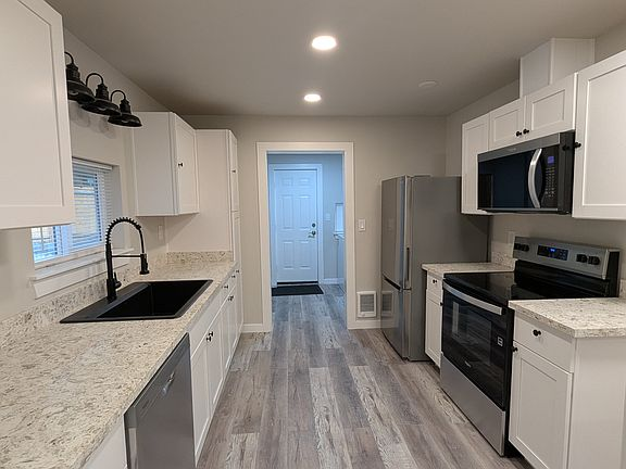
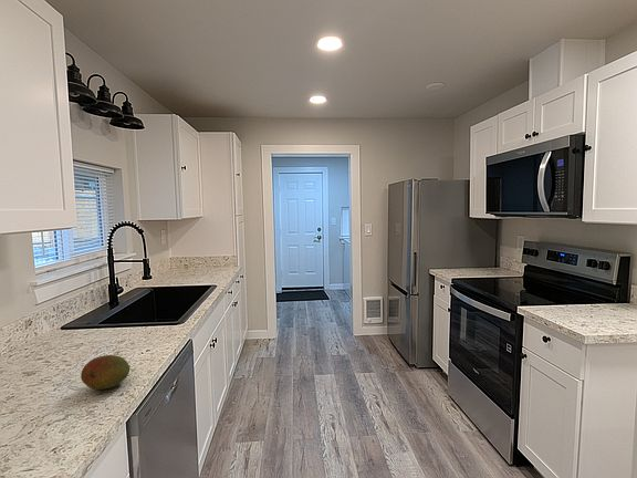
+ fruit [80,354,130,391]
